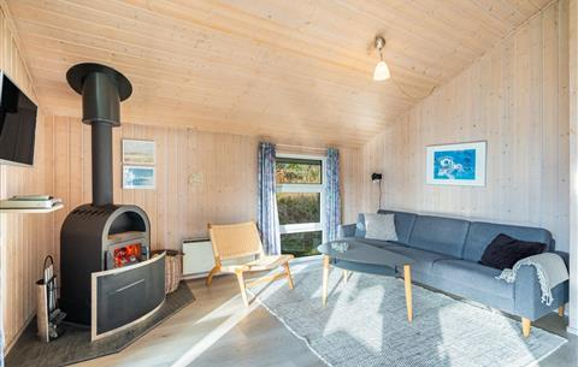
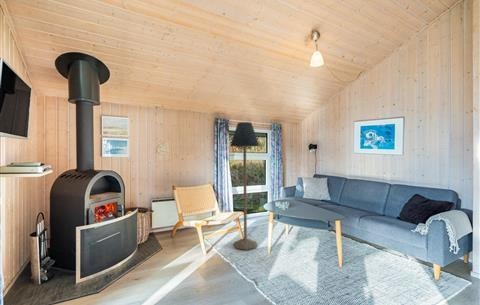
+ floor lamp [229,121,260,251]
